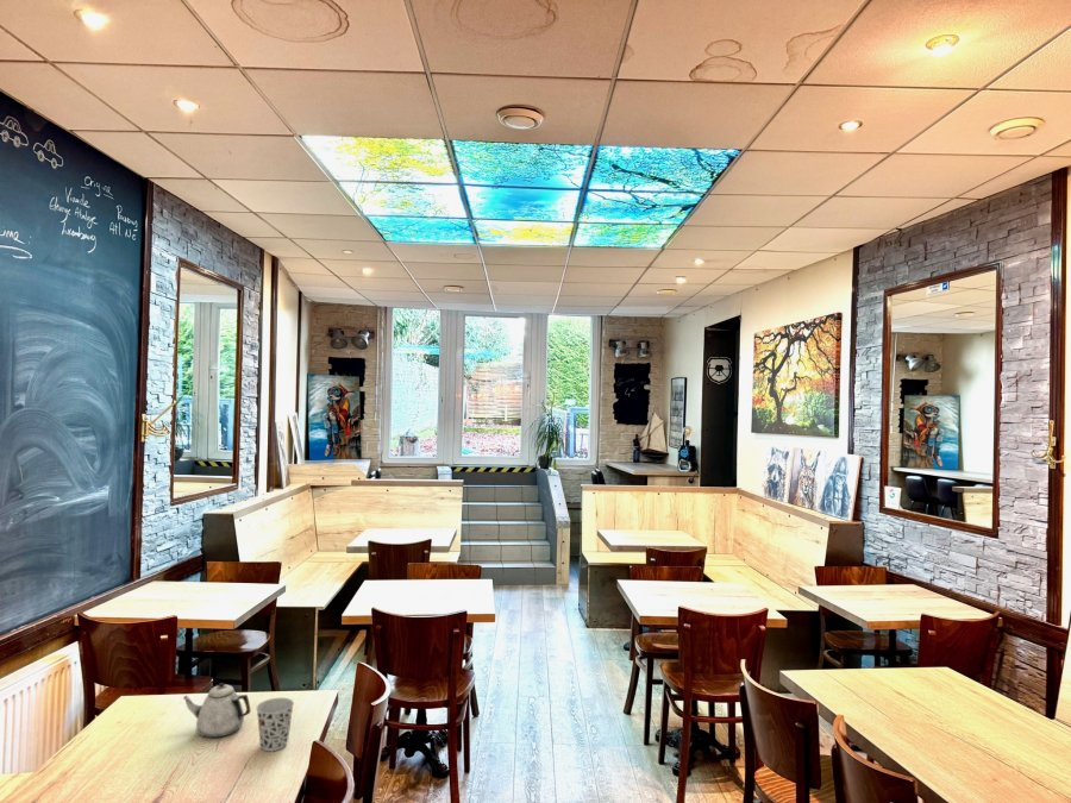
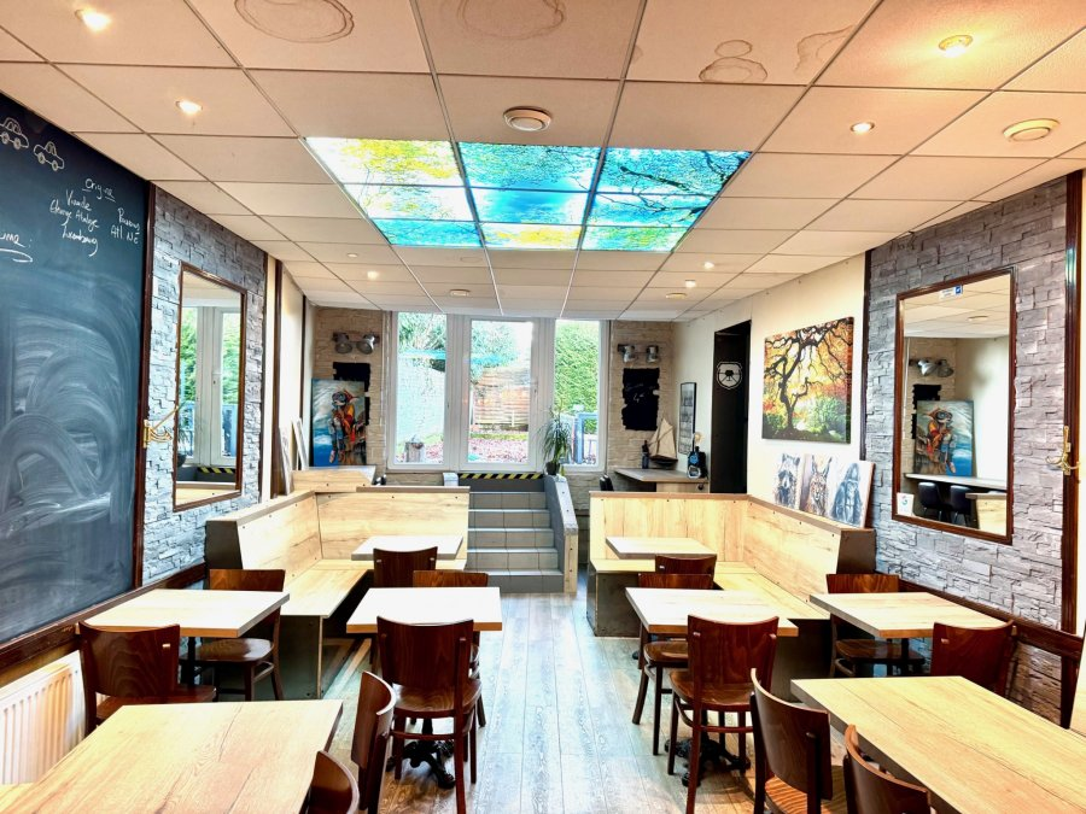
- teapot [182,682,251,739]
- cup [255,697,295,752]
